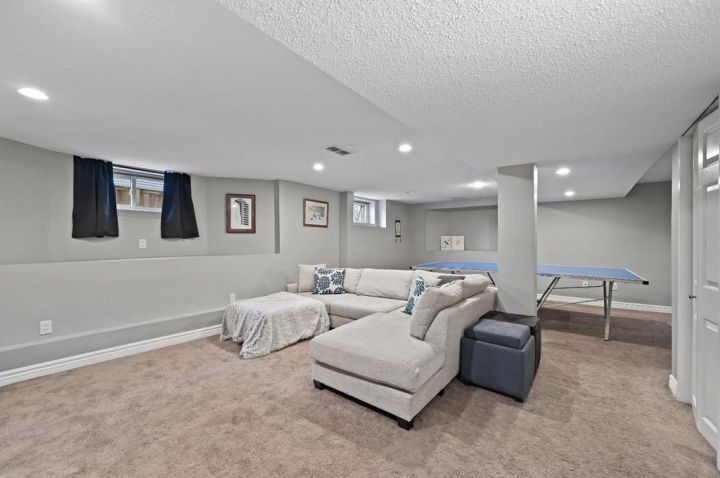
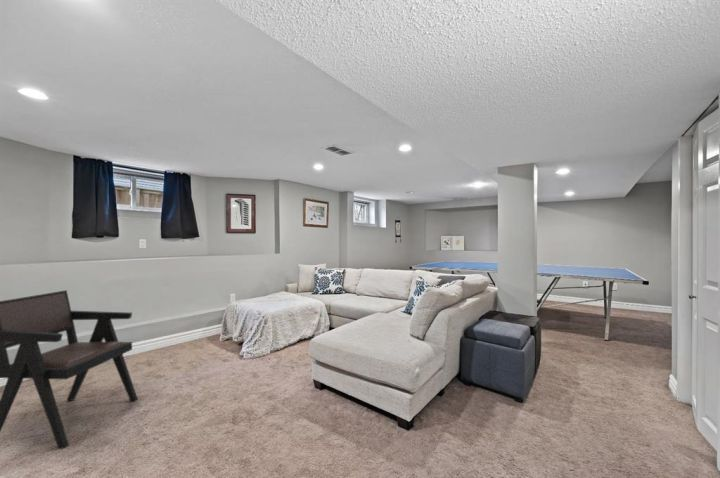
+ armchair [0,289,139,450]
